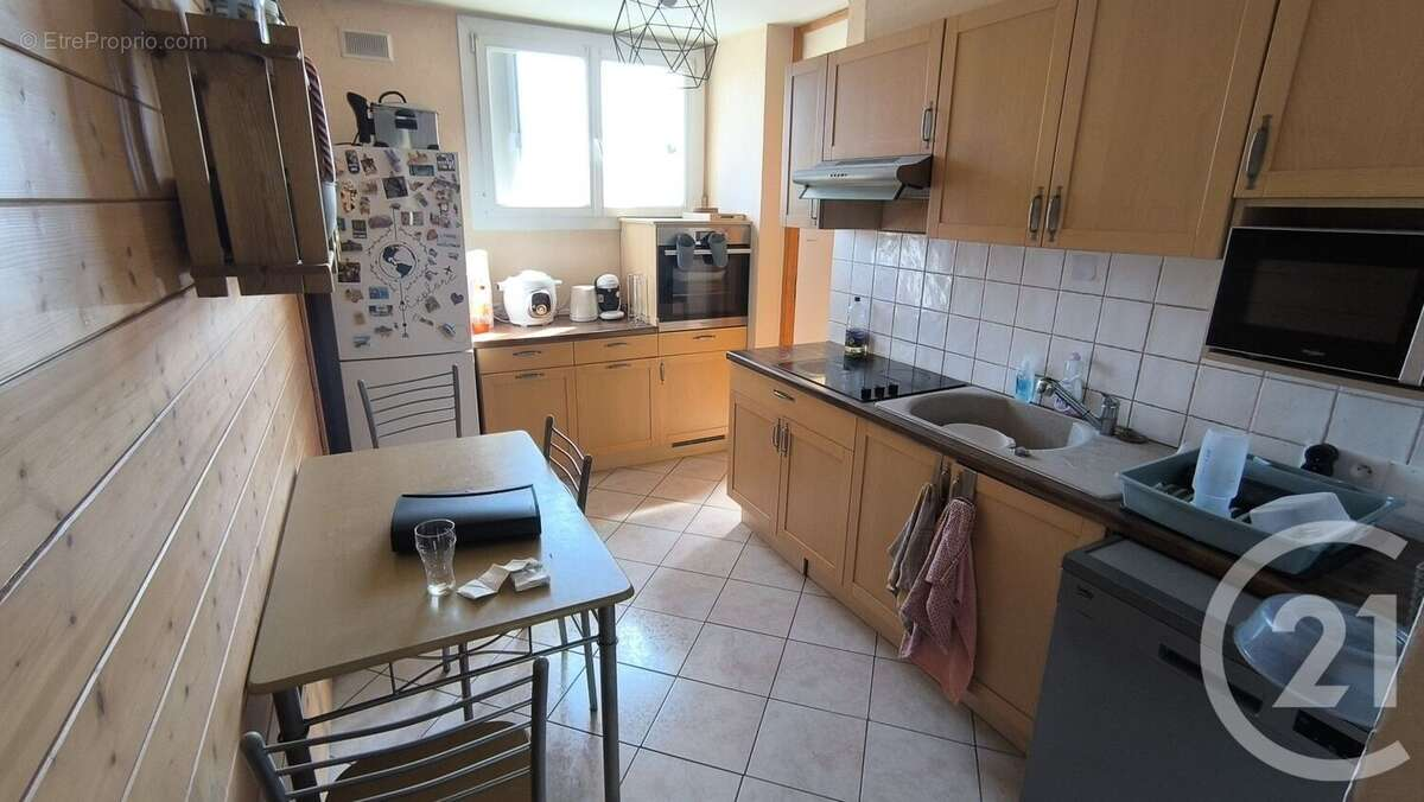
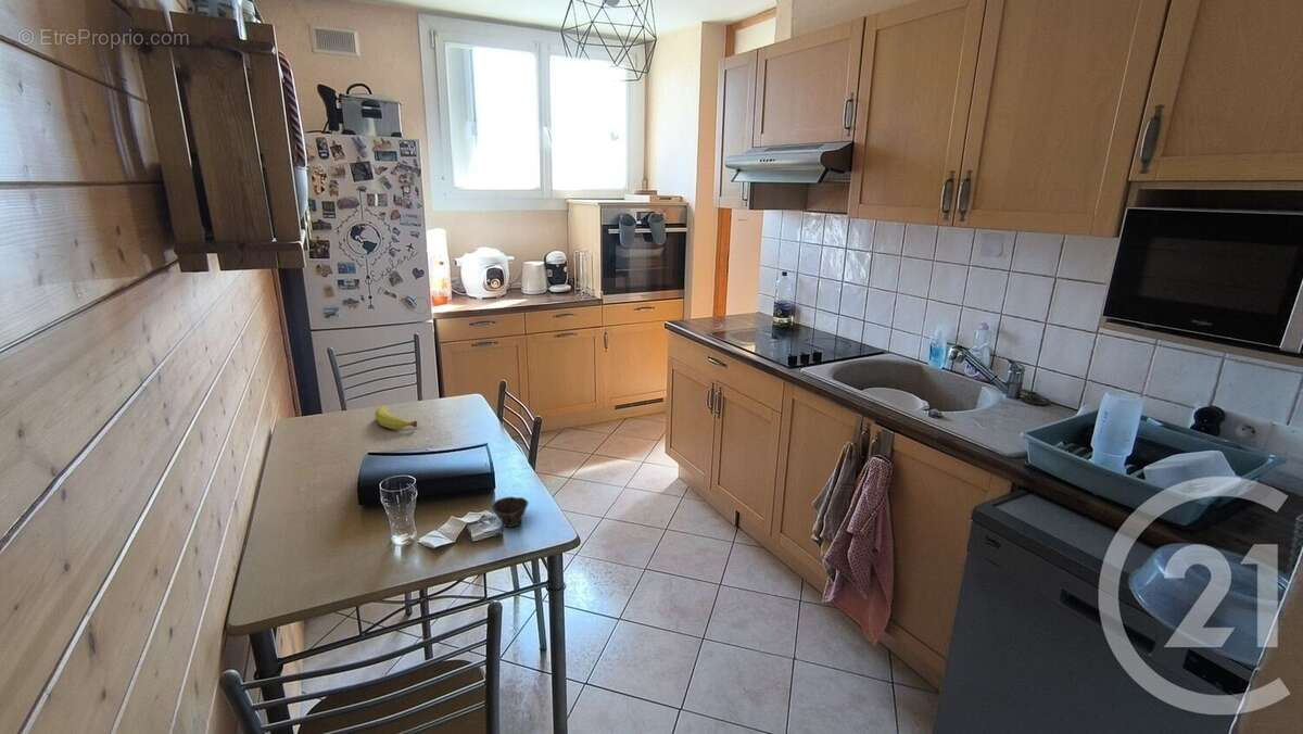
+ cup [491,495,529,528]
+ fruit [374,405,418,430]
